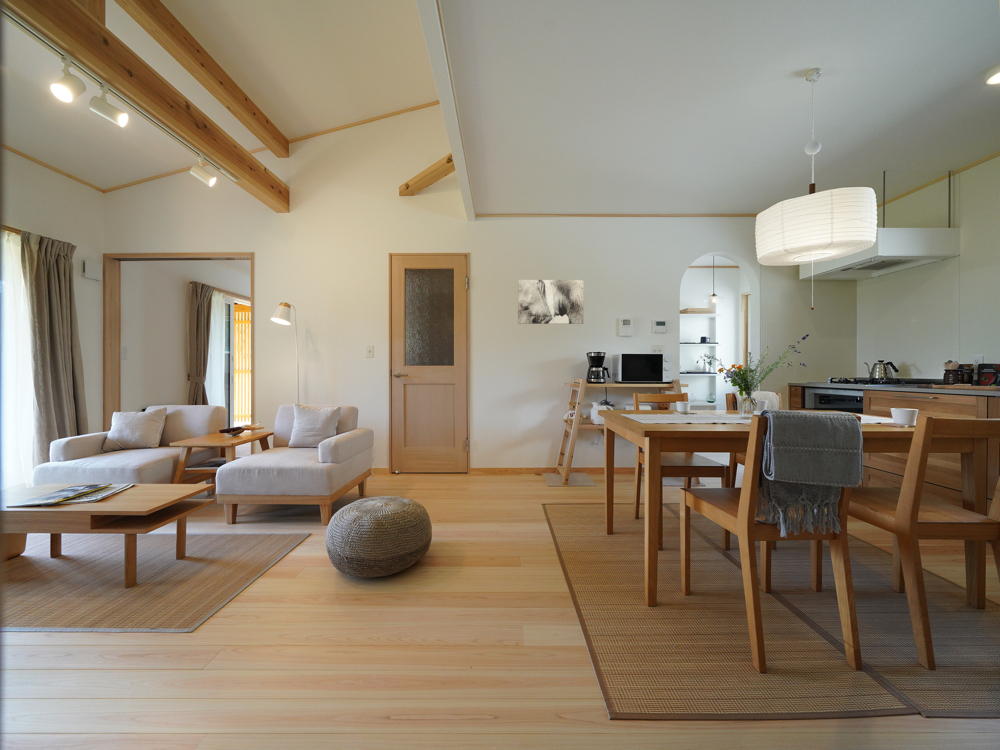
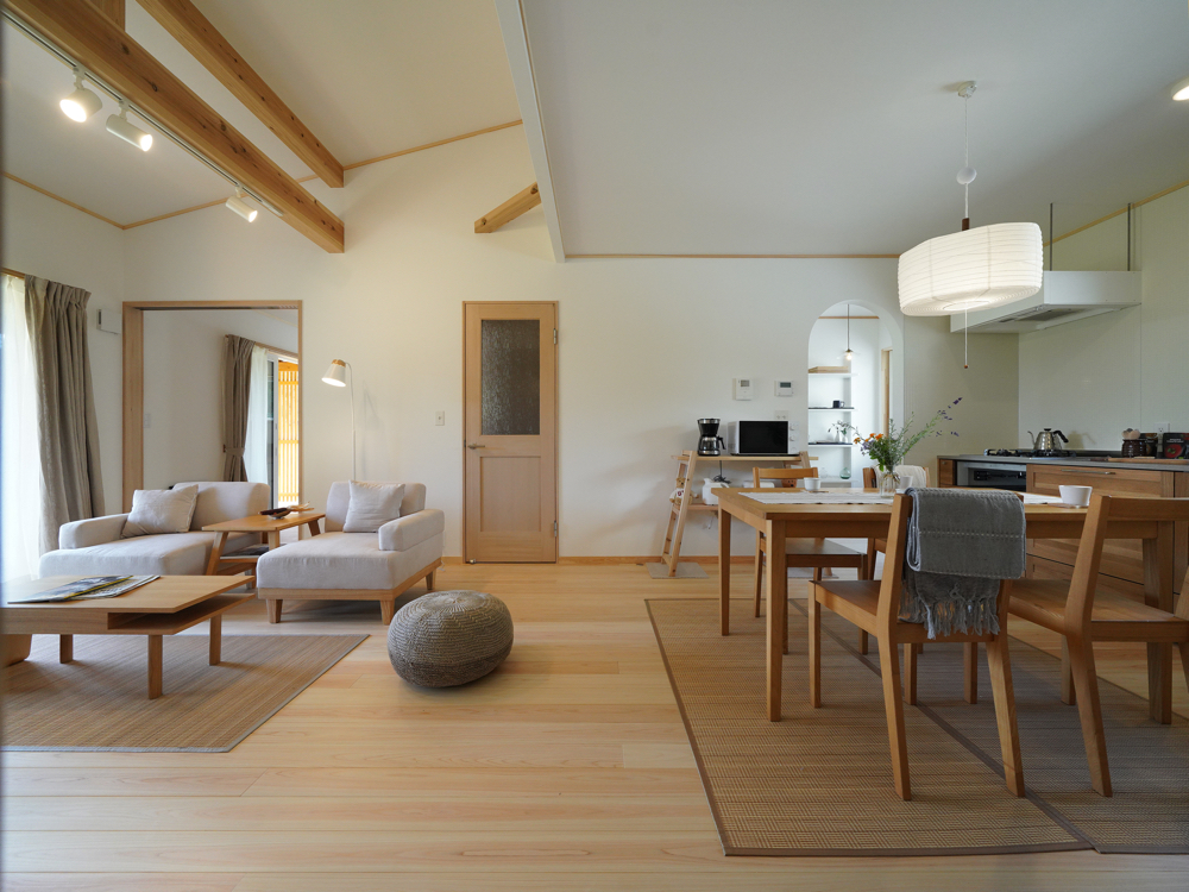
- wall art [517,279,585,325]
